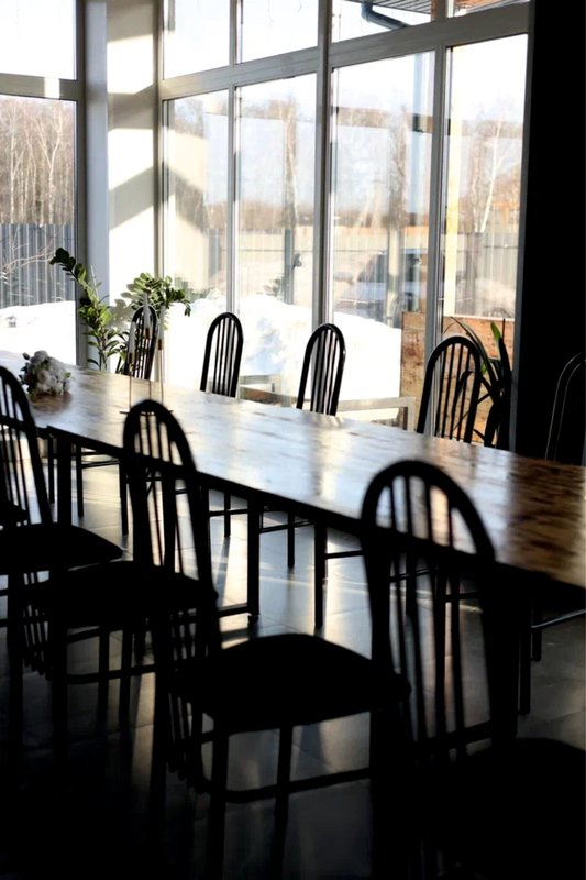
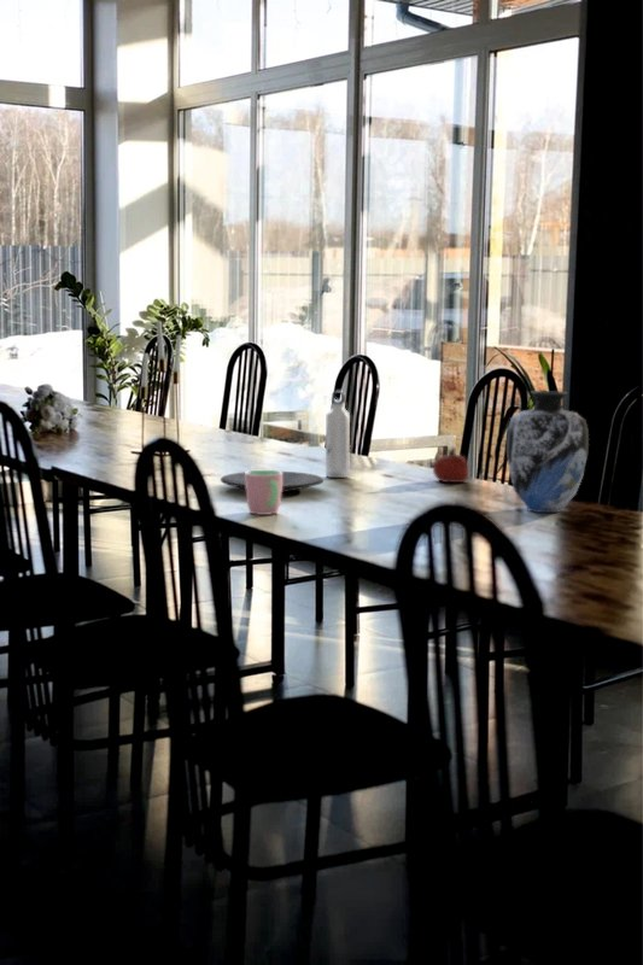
+ water bottle [325,390,351,479]
+ plate [220,470,325,493]
+ vase [505,390,590,514]
+ fruit [432,446,470,484]
+ cup [244,469,282,516]
